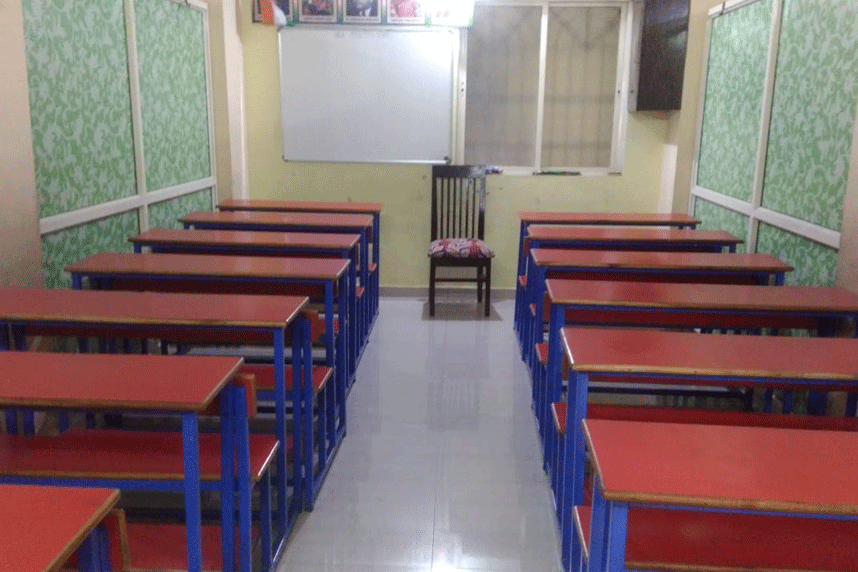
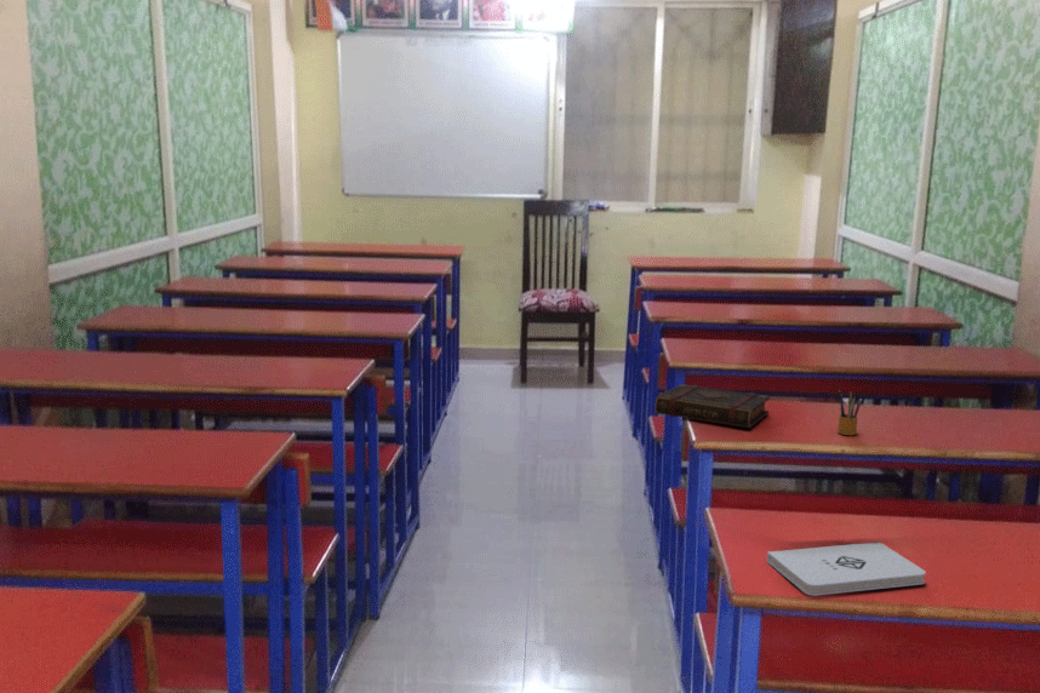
+ pencil box [836,388,863,436]
+ notepad [766,540,927,596]
+ book [655,383,771,429]
